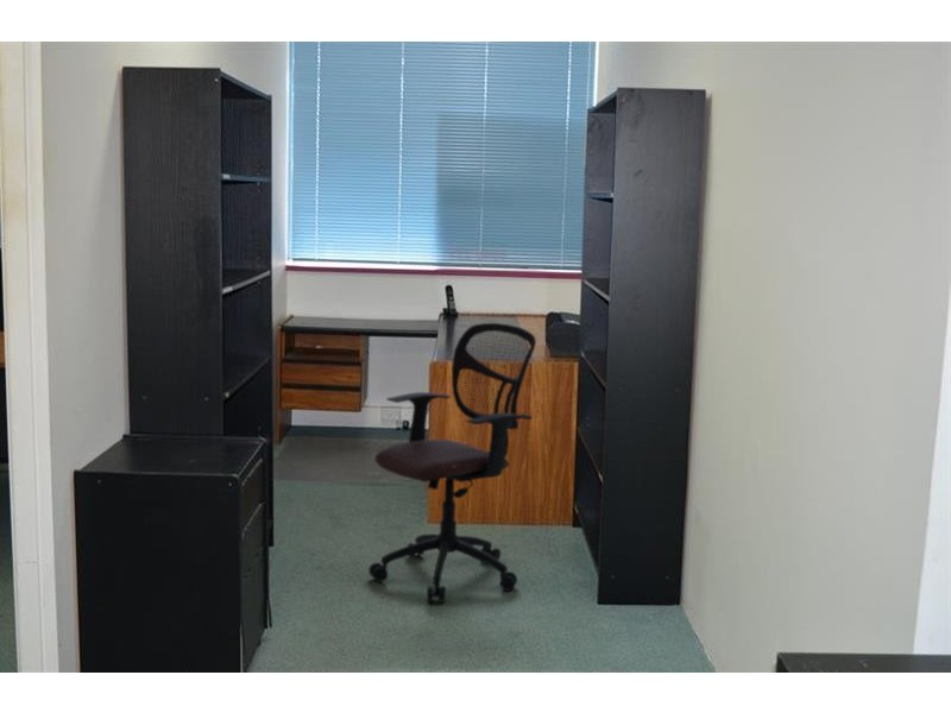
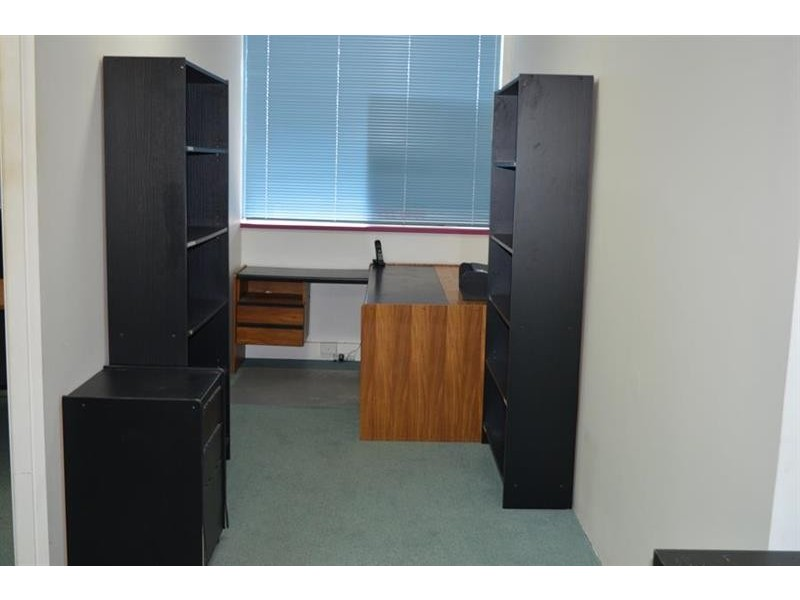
- office chair [367,322,537,604]
